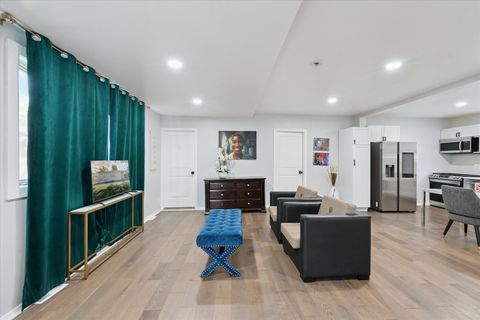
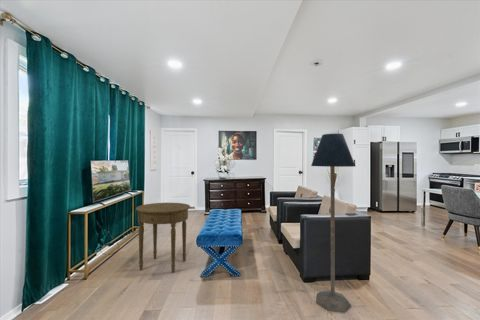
+ side table [135,202,191,274]
+ floor lamp [310,132,356,314]
